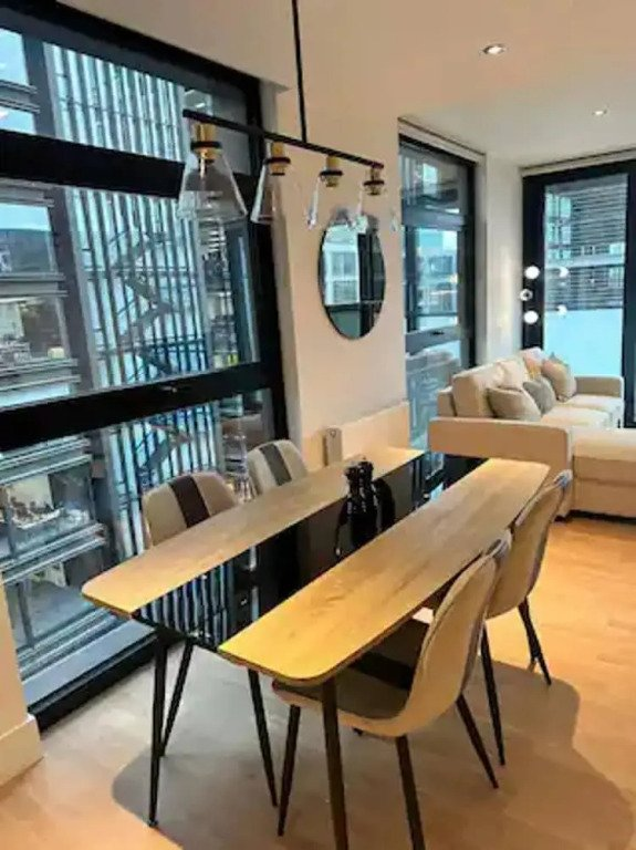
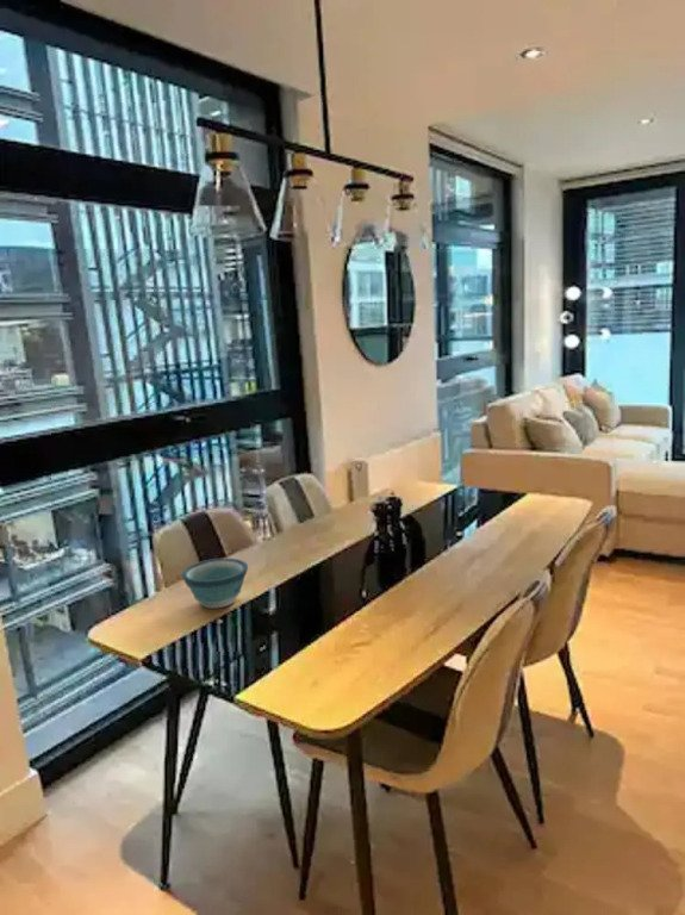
+ bowl [181,558,249,609]
